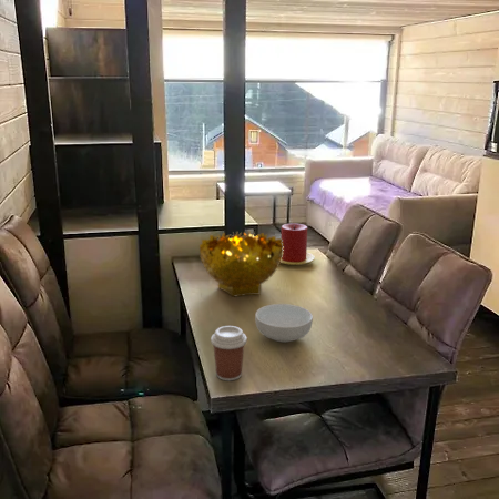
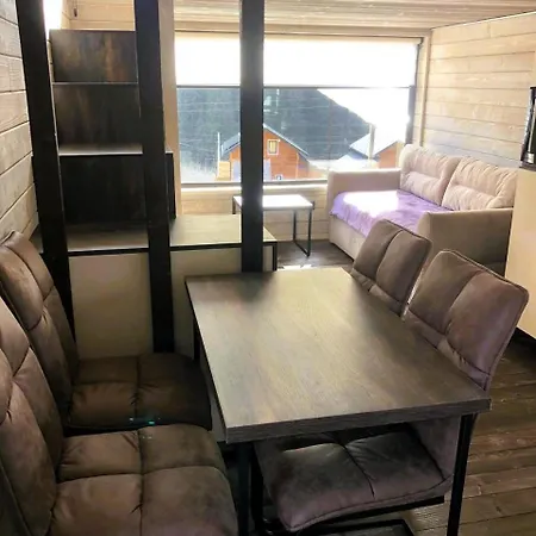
- candle [279,223,316,266]
- cereal bowl [254,303,314,343]
- coffee cup [210,325,248,381]
- decorative bowl [198,230,284,298]
